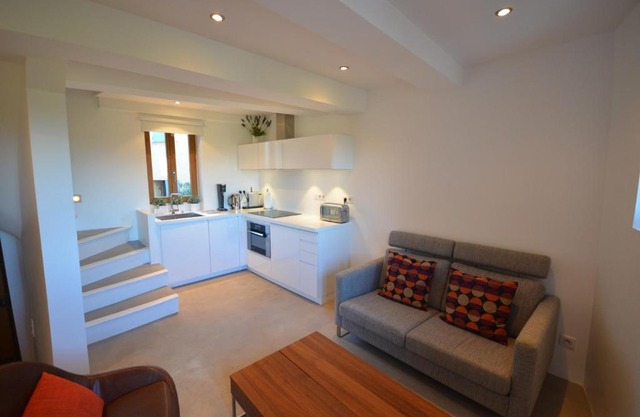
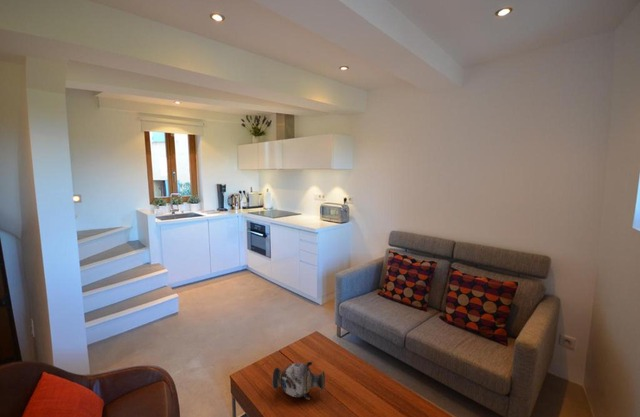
+ decorative vase [271,361,326,401]
